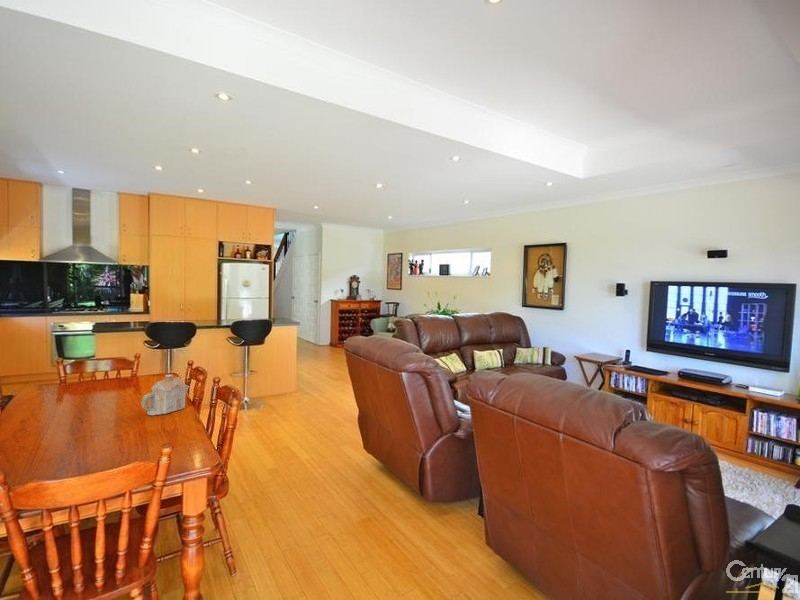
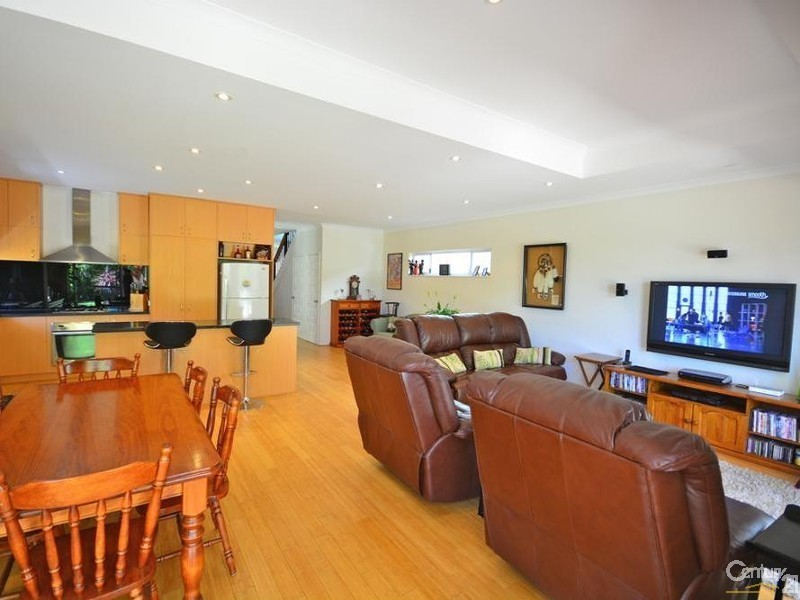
- teapot [140,374,190,416]
